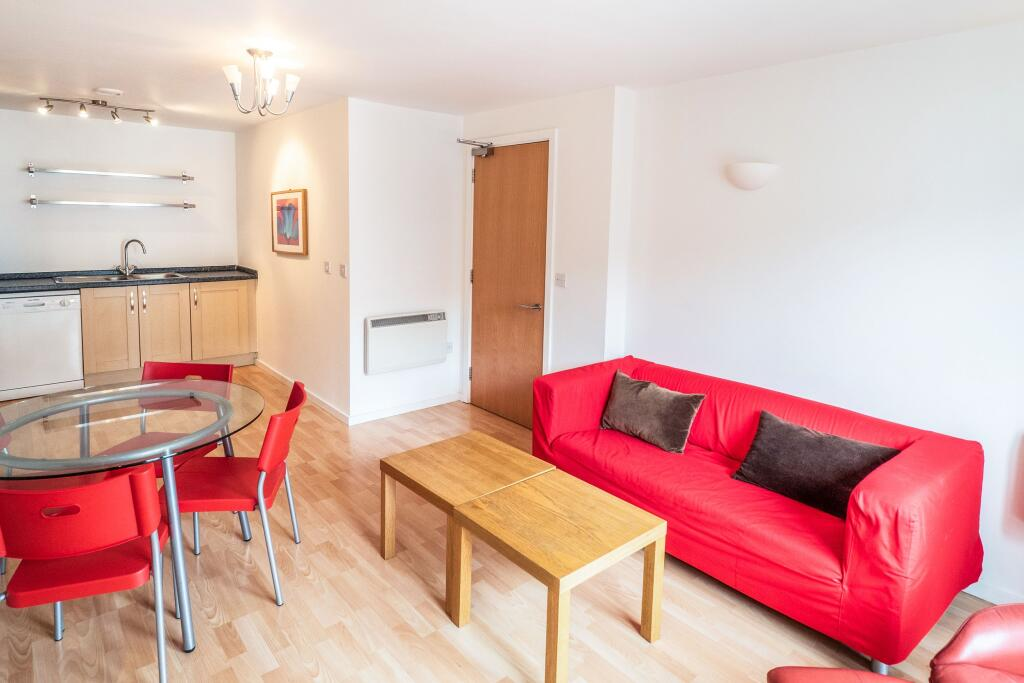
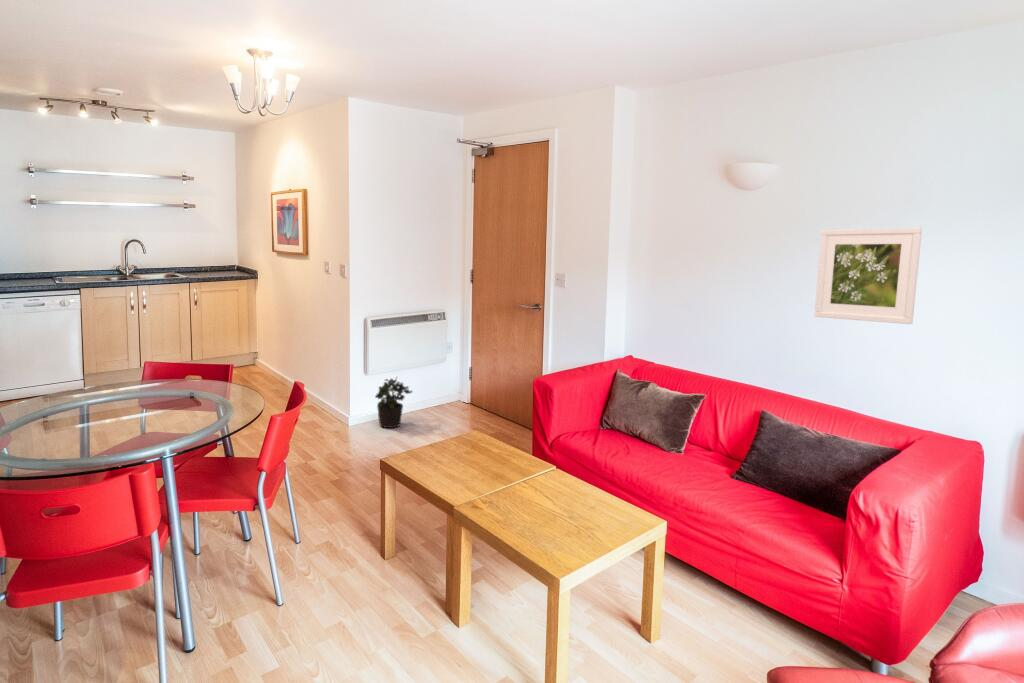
+ potted plant [374,376,413,429]
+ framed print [813,226,923,325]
